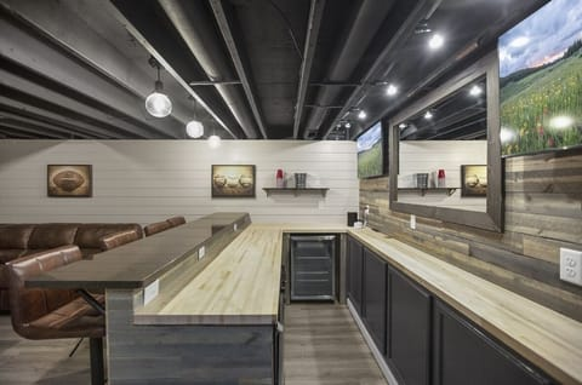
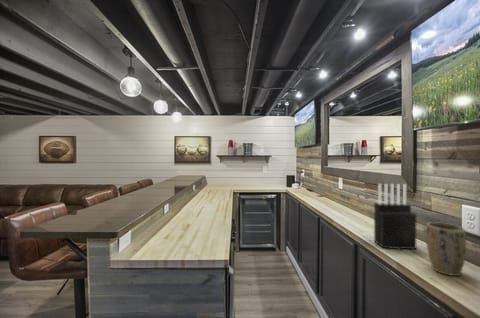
+ knife block [373,183,417,251]
+ plant pot [426,221,467,277]
